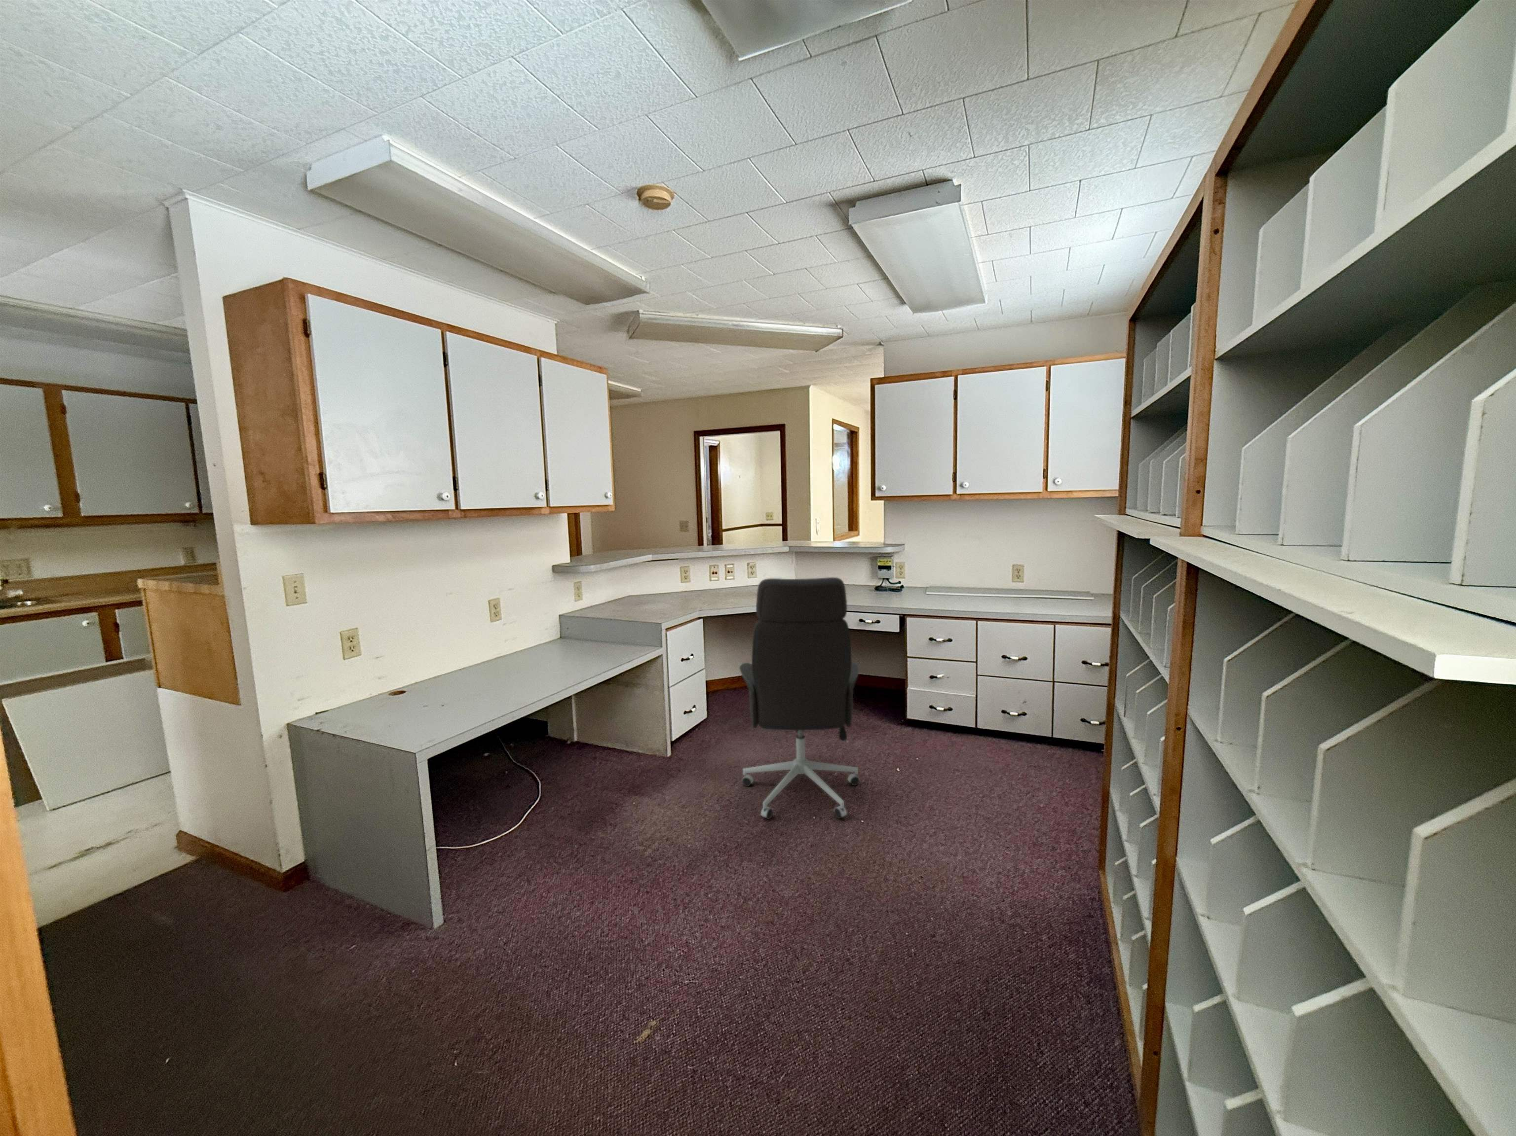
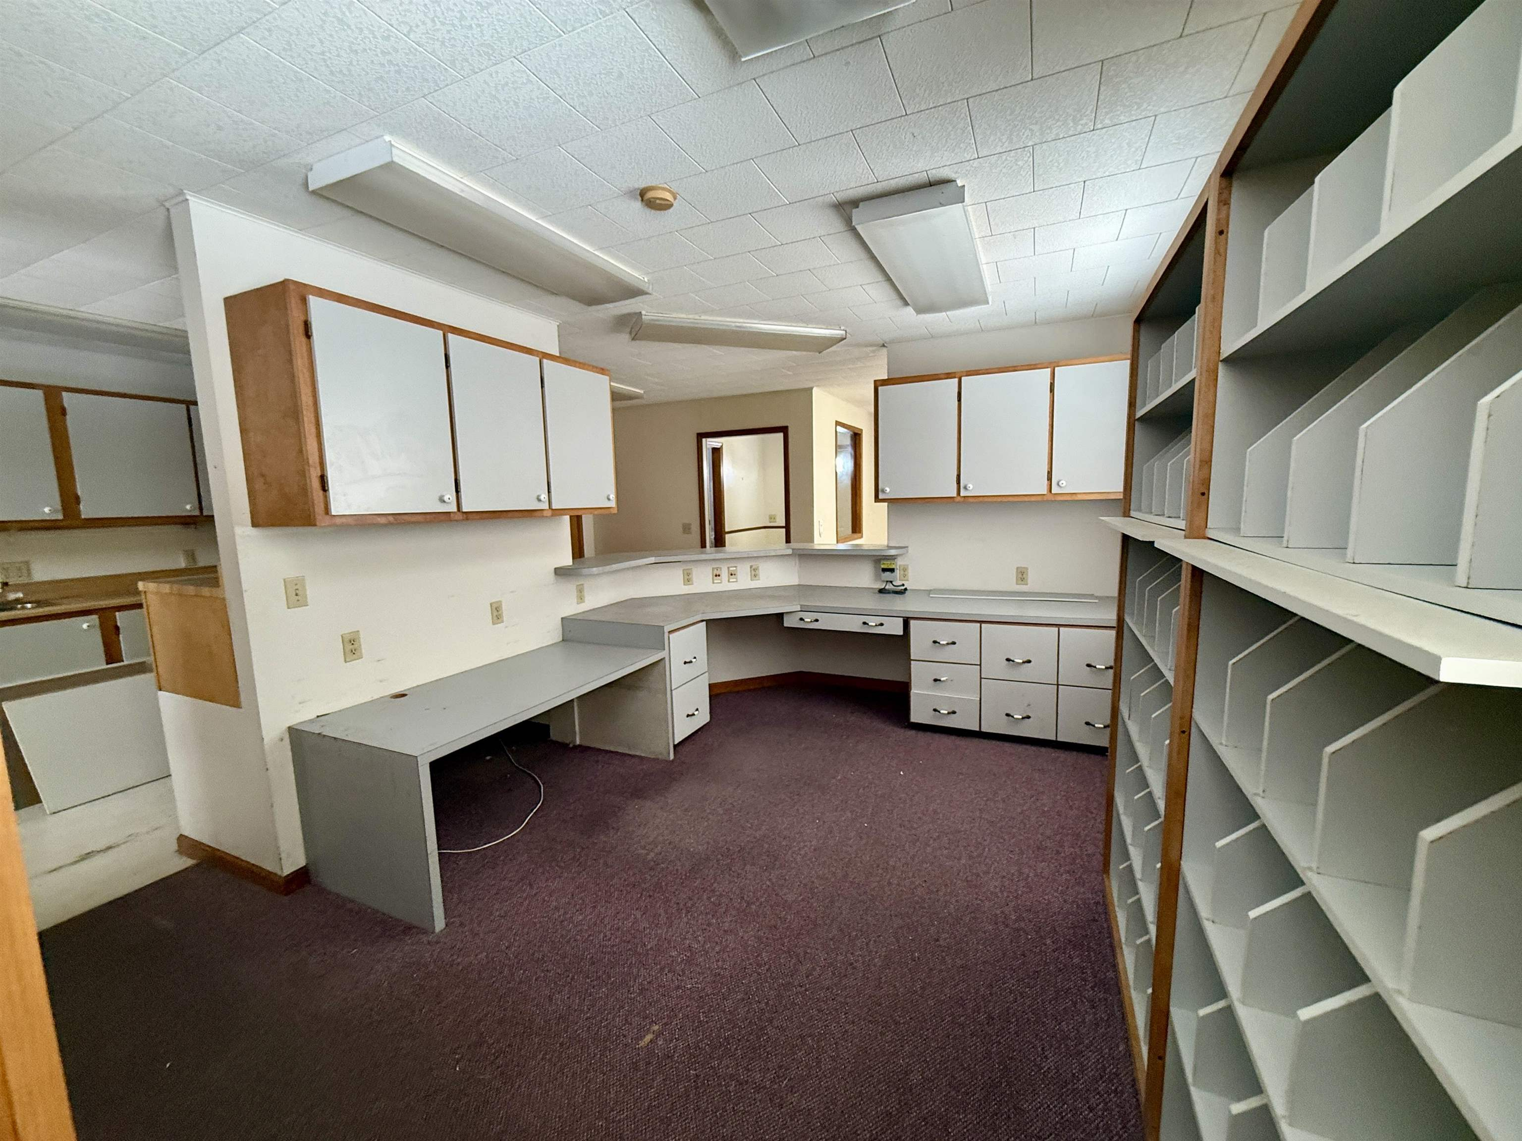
- office chair [739,576,861,820]
